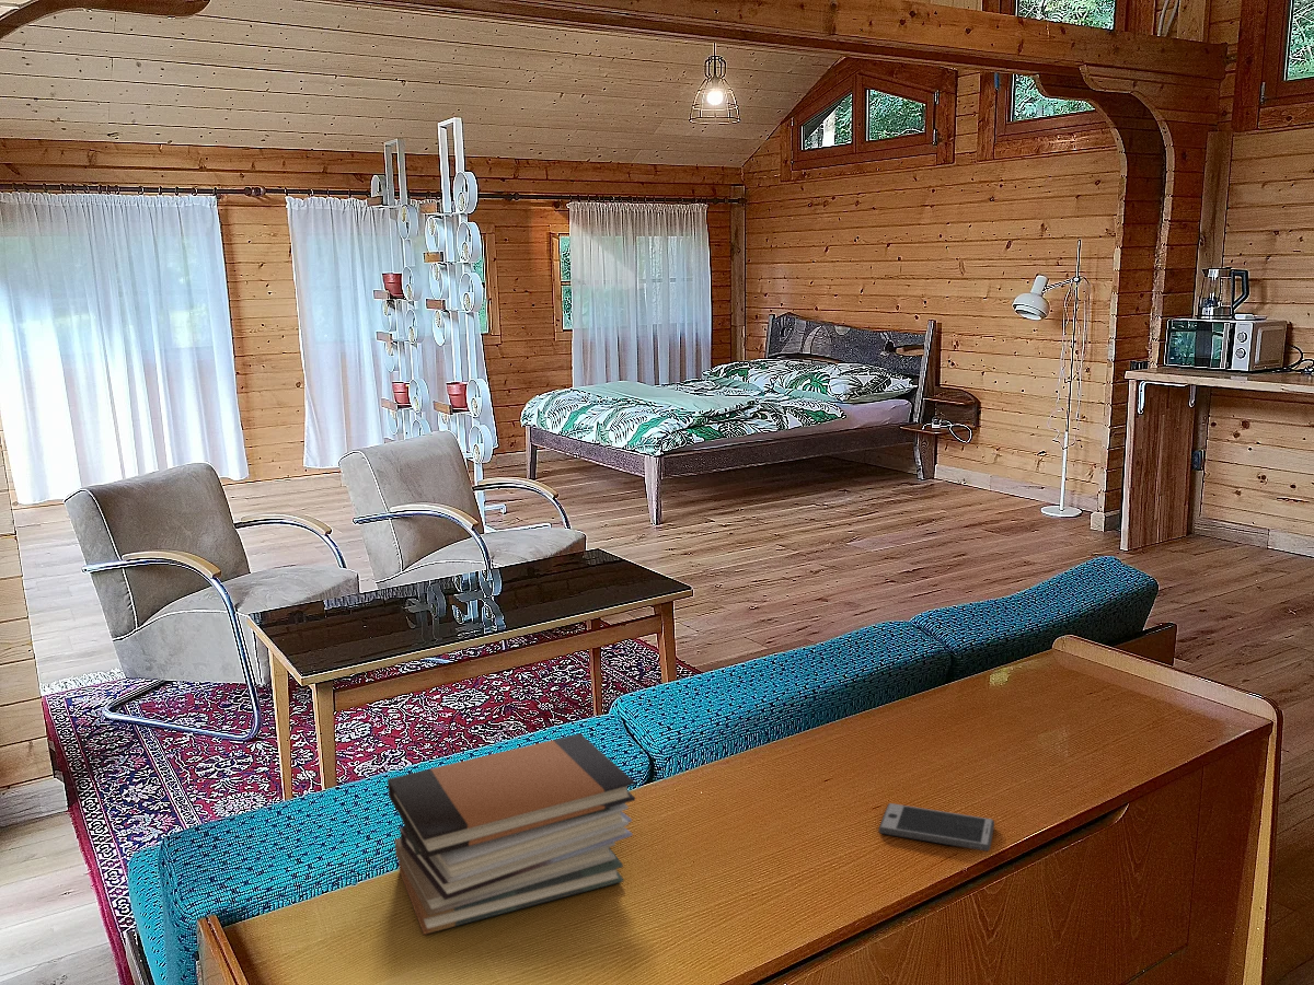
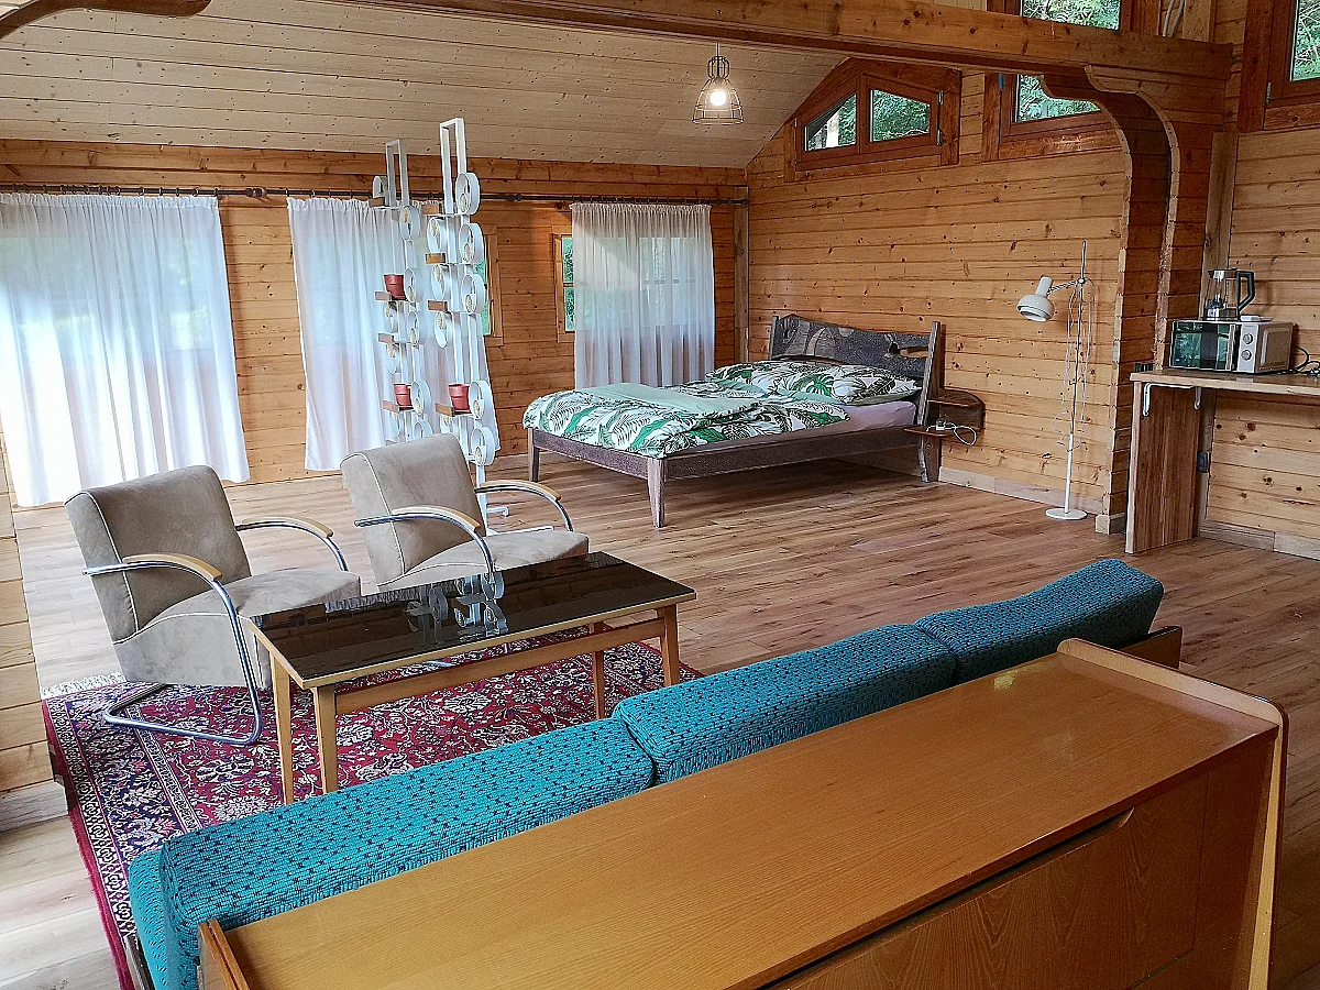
- smartphone [878,802,995,853]
- book stack [387,732,636,936]
